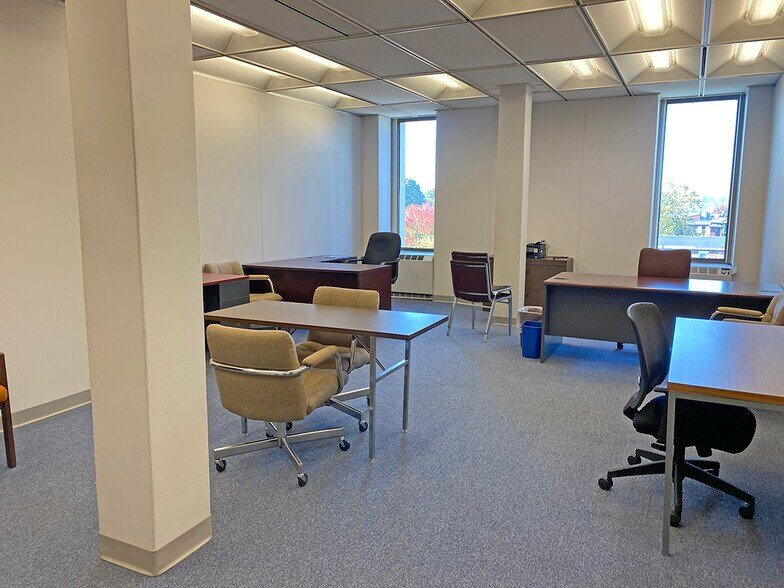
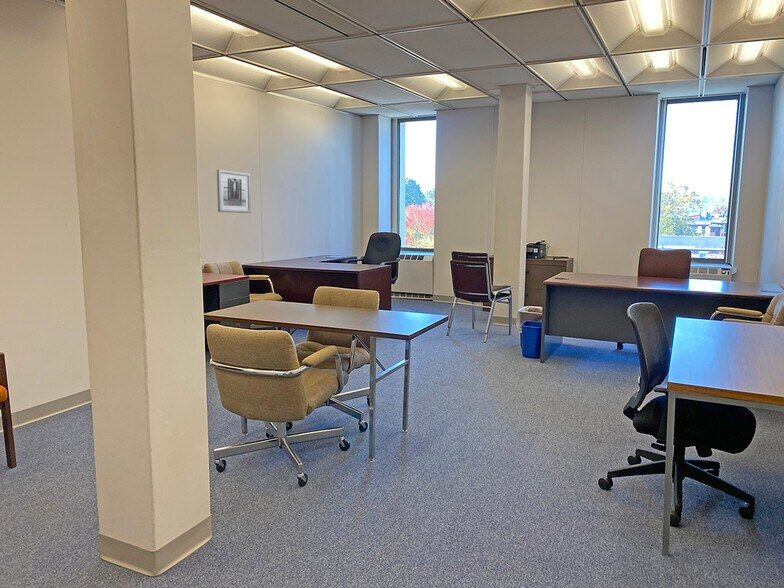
+ wall art [216,169,252,214]
